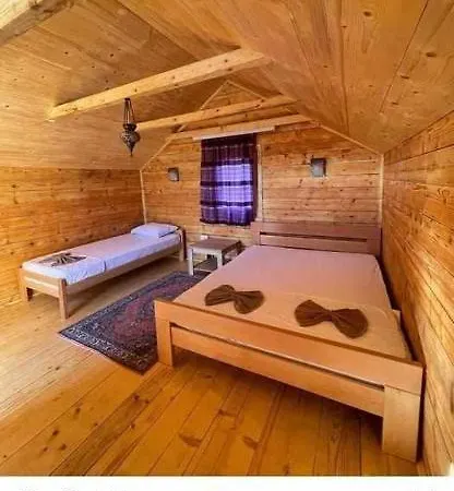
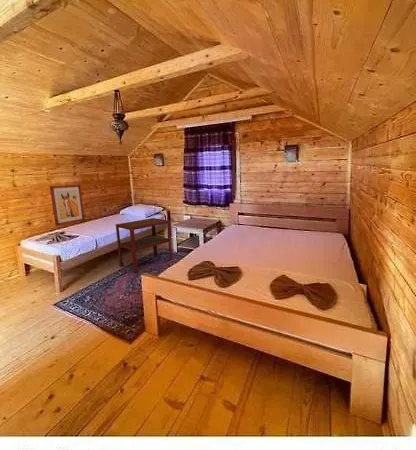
+ wall art [49,184,86,227]
+ side table [115,217,173,273]
